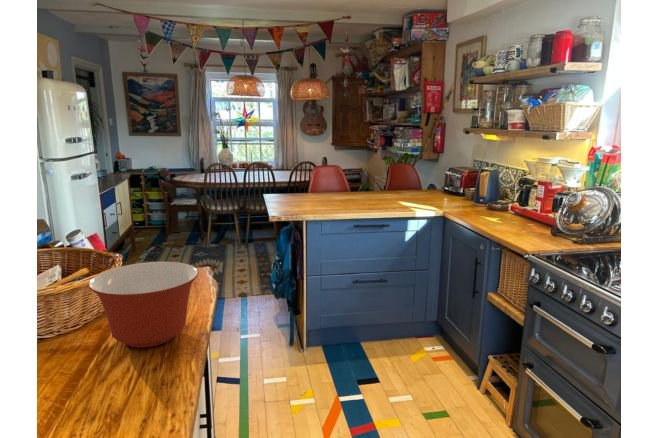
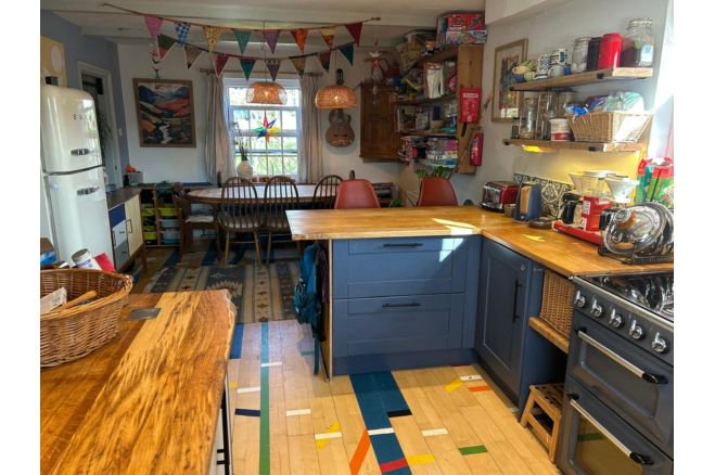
- mixing bowl [87,261,200,349]
